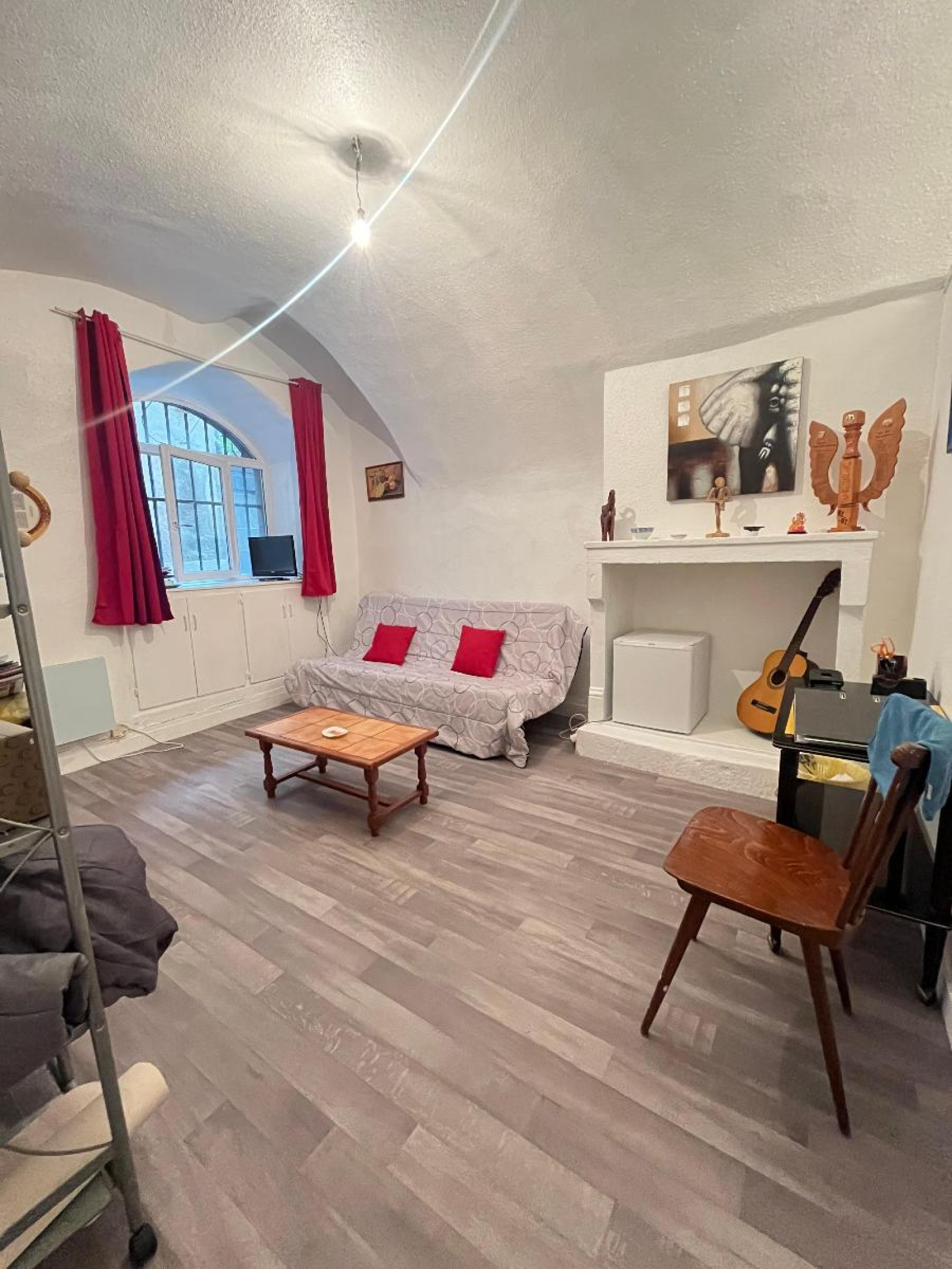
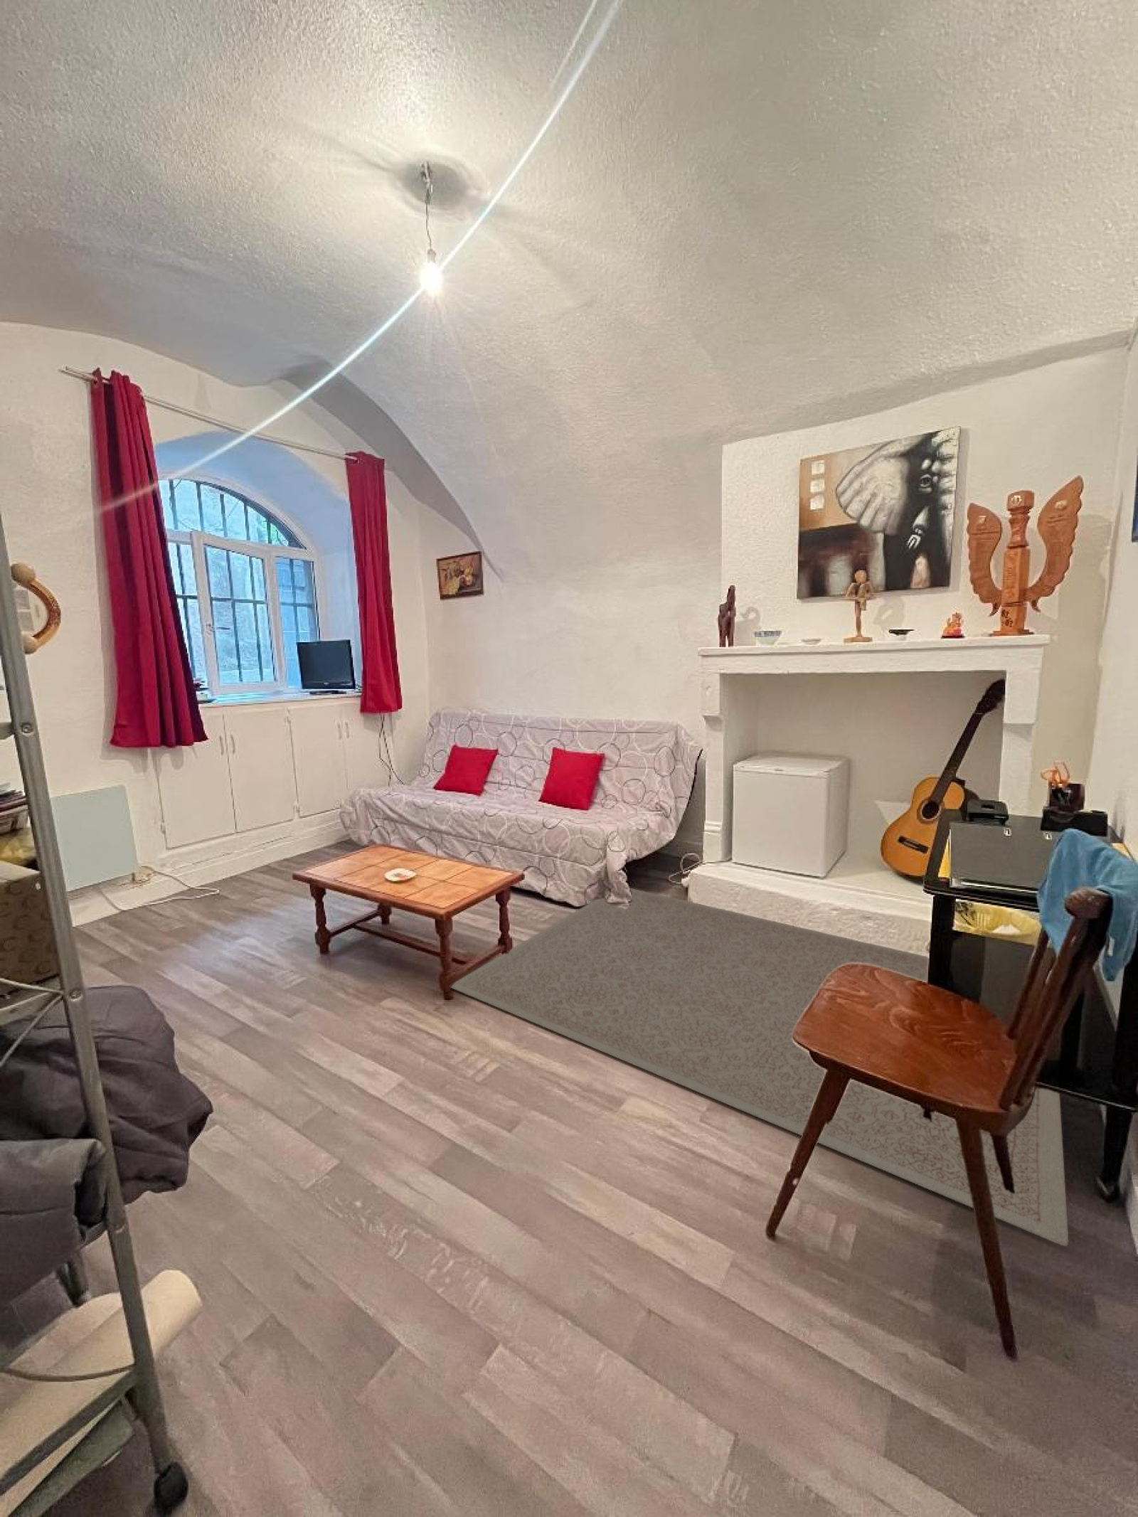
+ rug [451,887,1069,1247]
